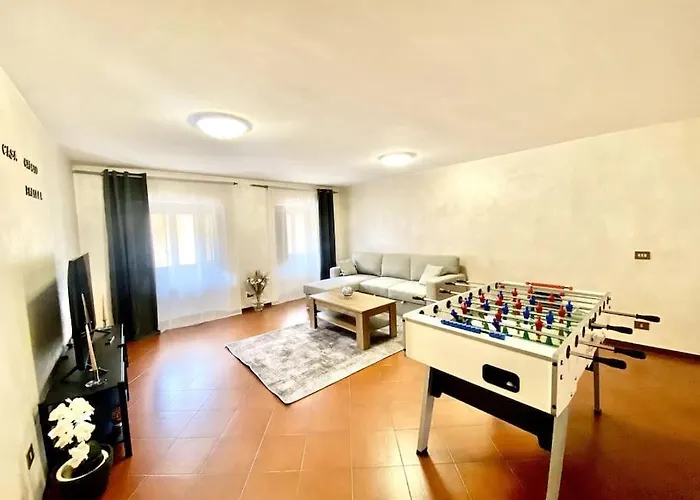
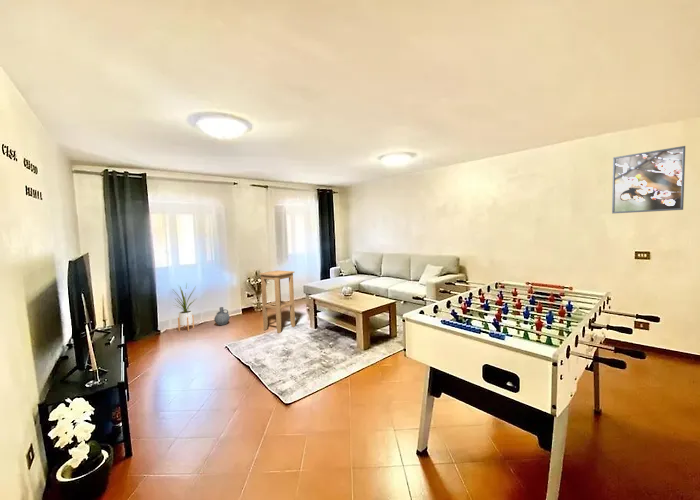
+ ceramic jug [213,306,231,326]
+ stool [258,269,296,334]
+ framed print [611,145,686,214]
+ house plant [173,282,197,332]
